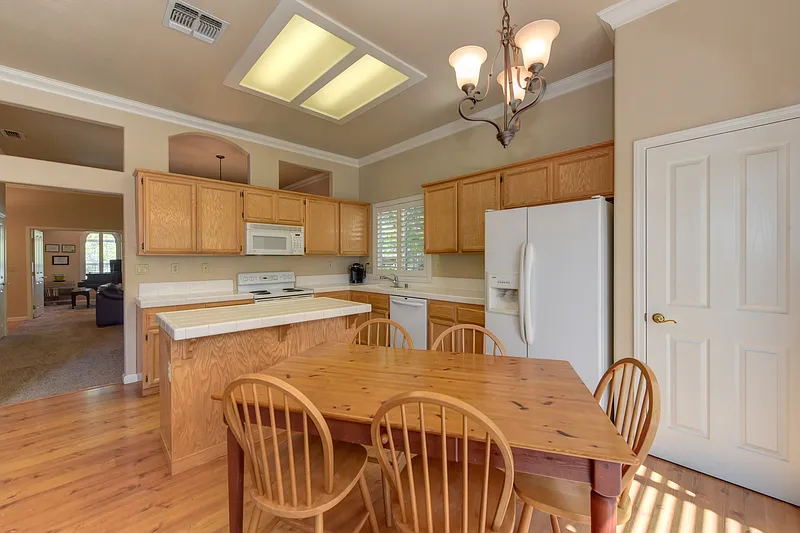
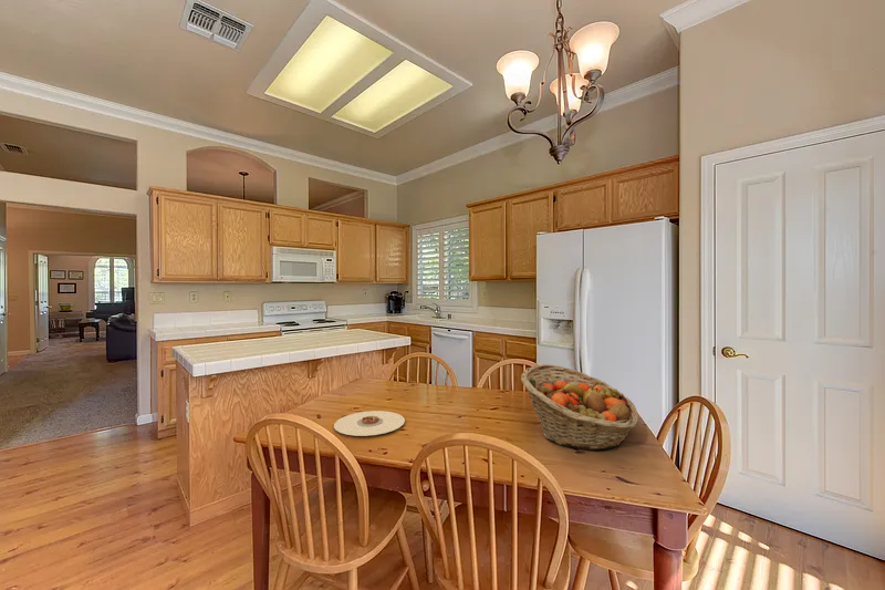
+ plate [333,410,406,437]
+ fruit basket [520,363,639,451]
